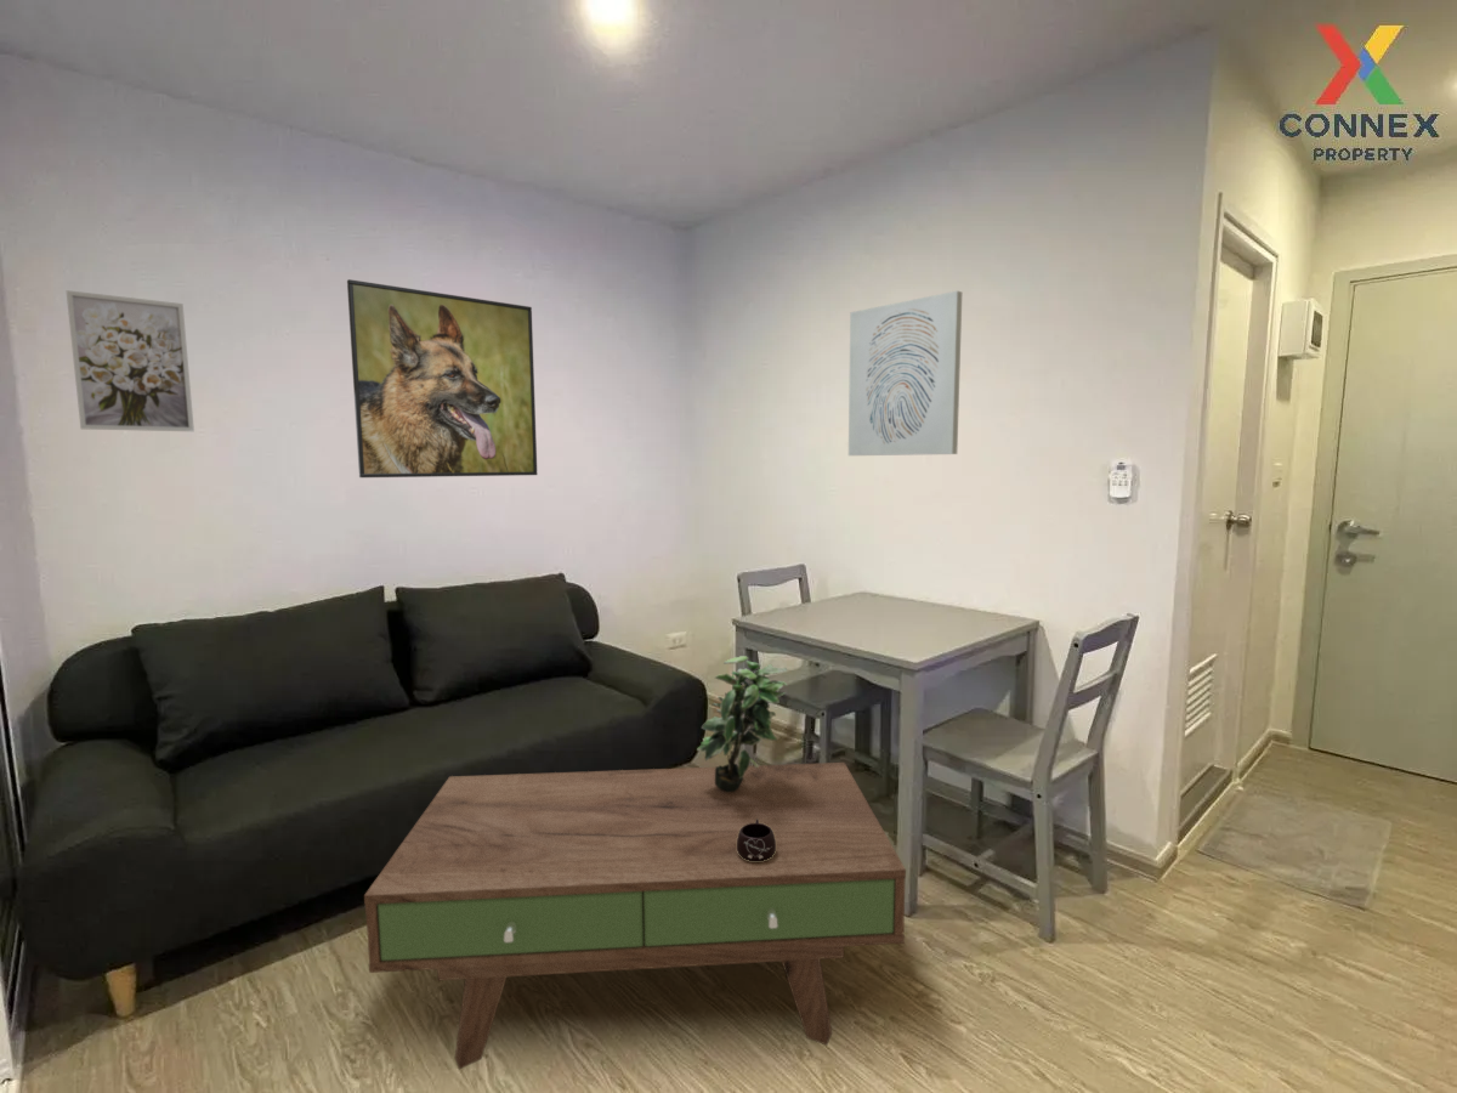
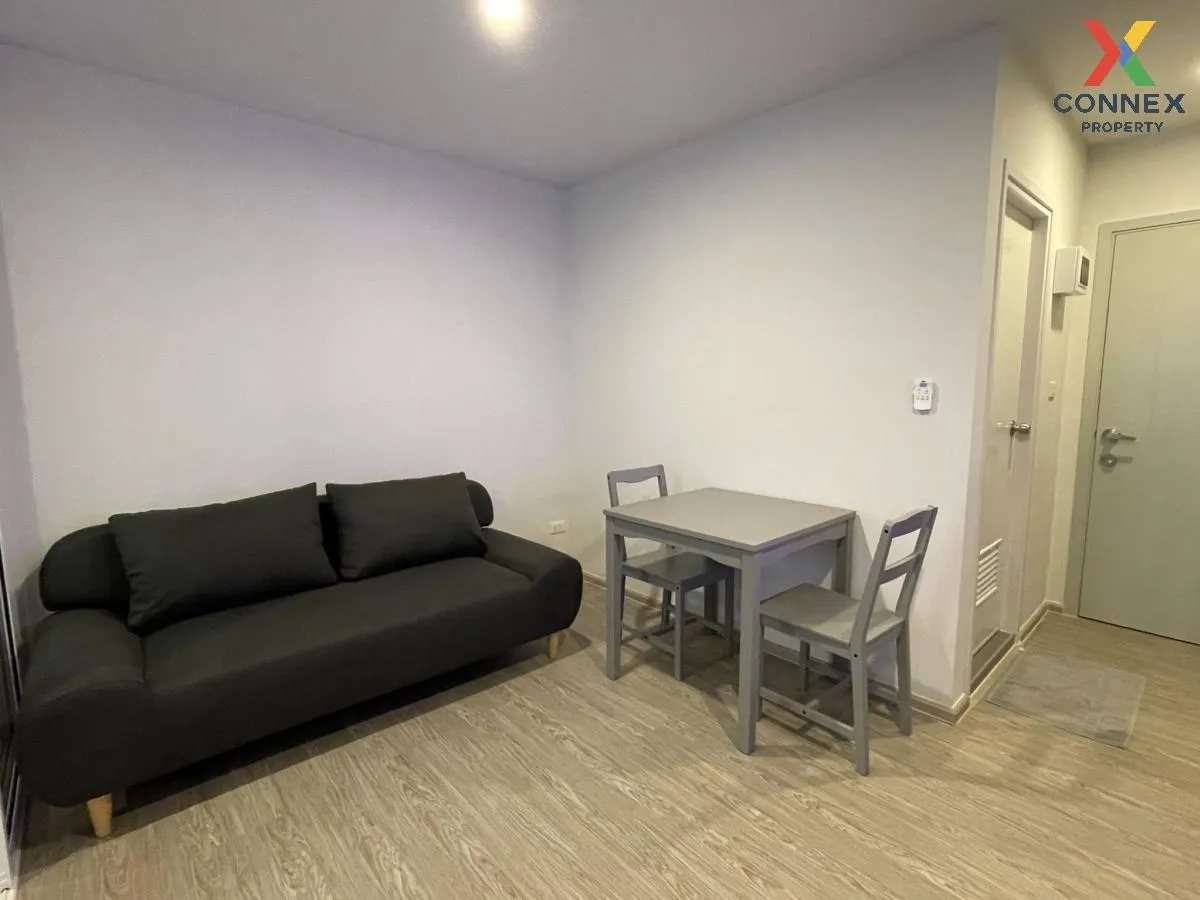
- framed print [346,278,539,478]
- potted plant [696,655,789,792]
- coffee table [363,761,907,1070]
- wall art [66,289,195,432]
- mug [737,819,776,861]
- wall art [847,289,963,457]
